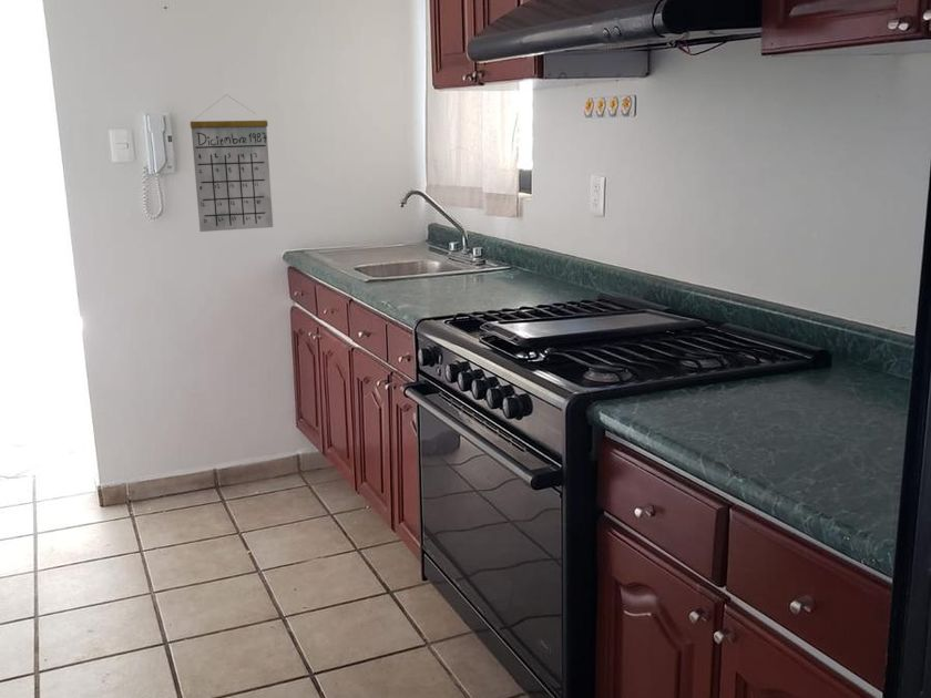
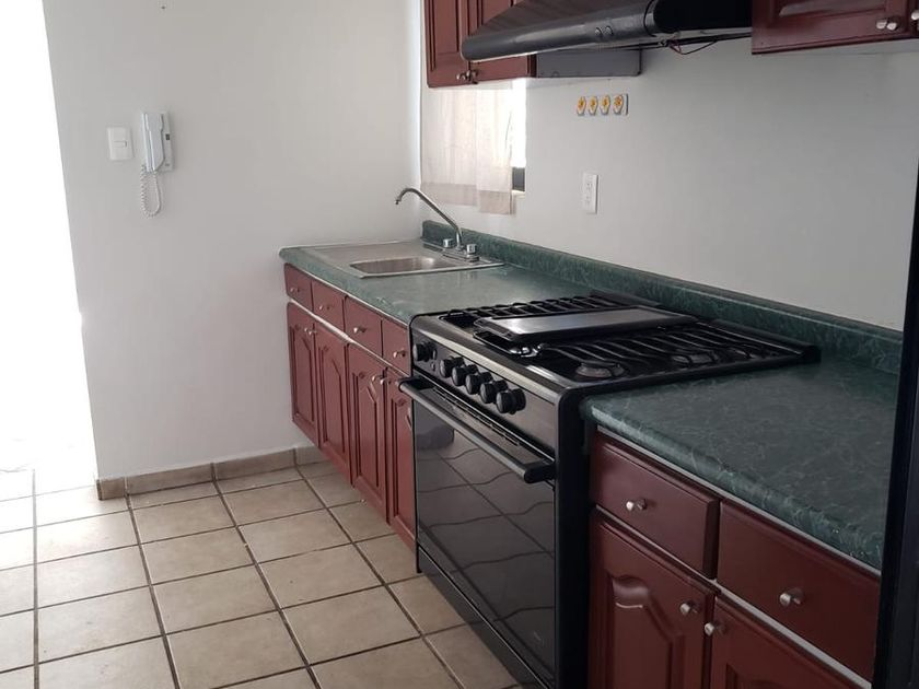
- calendar [190,93,274,233]
